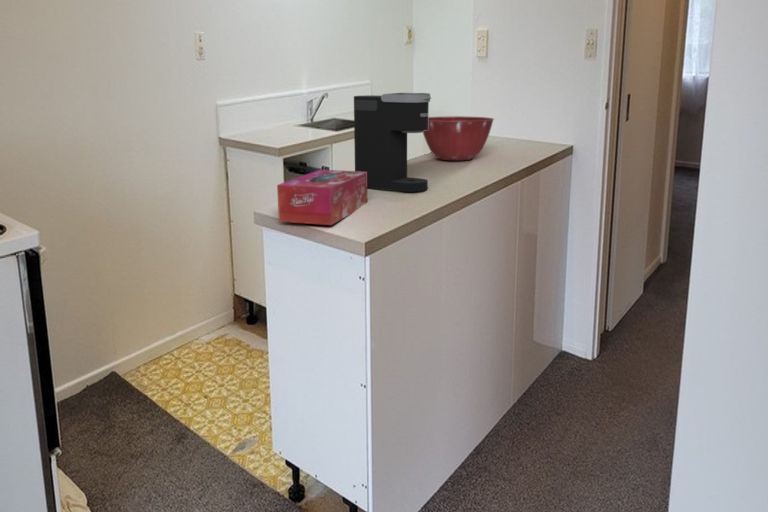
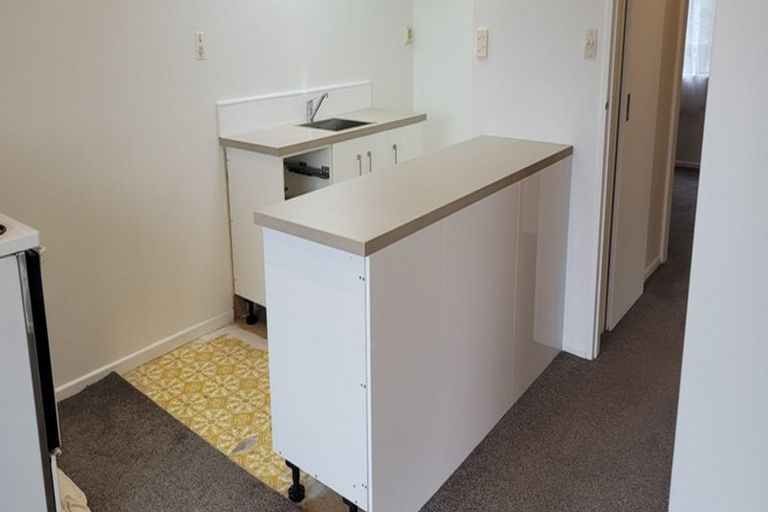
- mixing bowl [422,115,495,161]
- tissue box [276,169,368,226]
- coffee maker [353,92,432,193]
